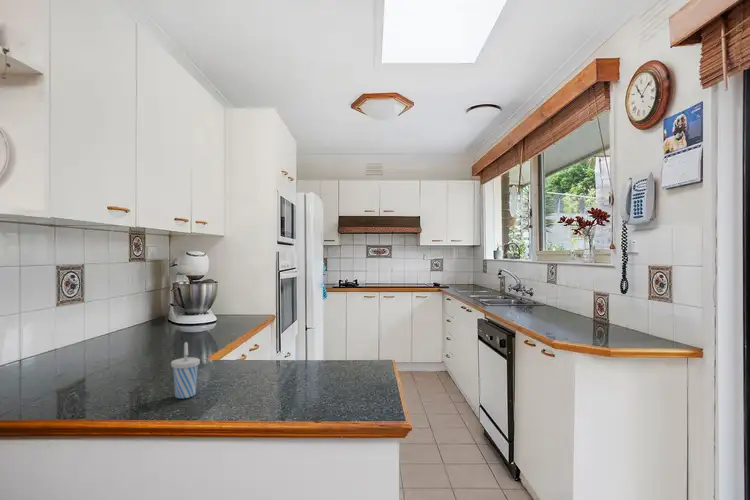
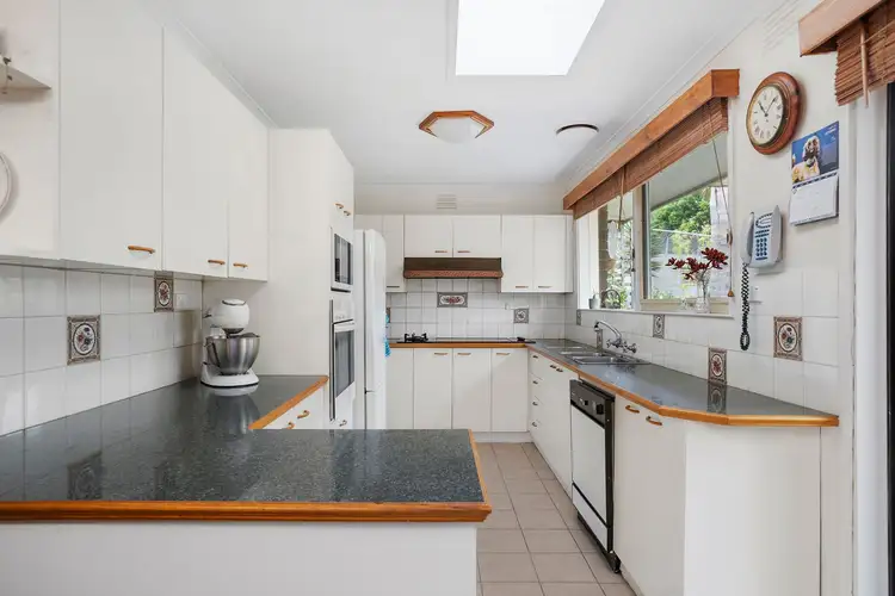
- cup [170,341,201,399]
